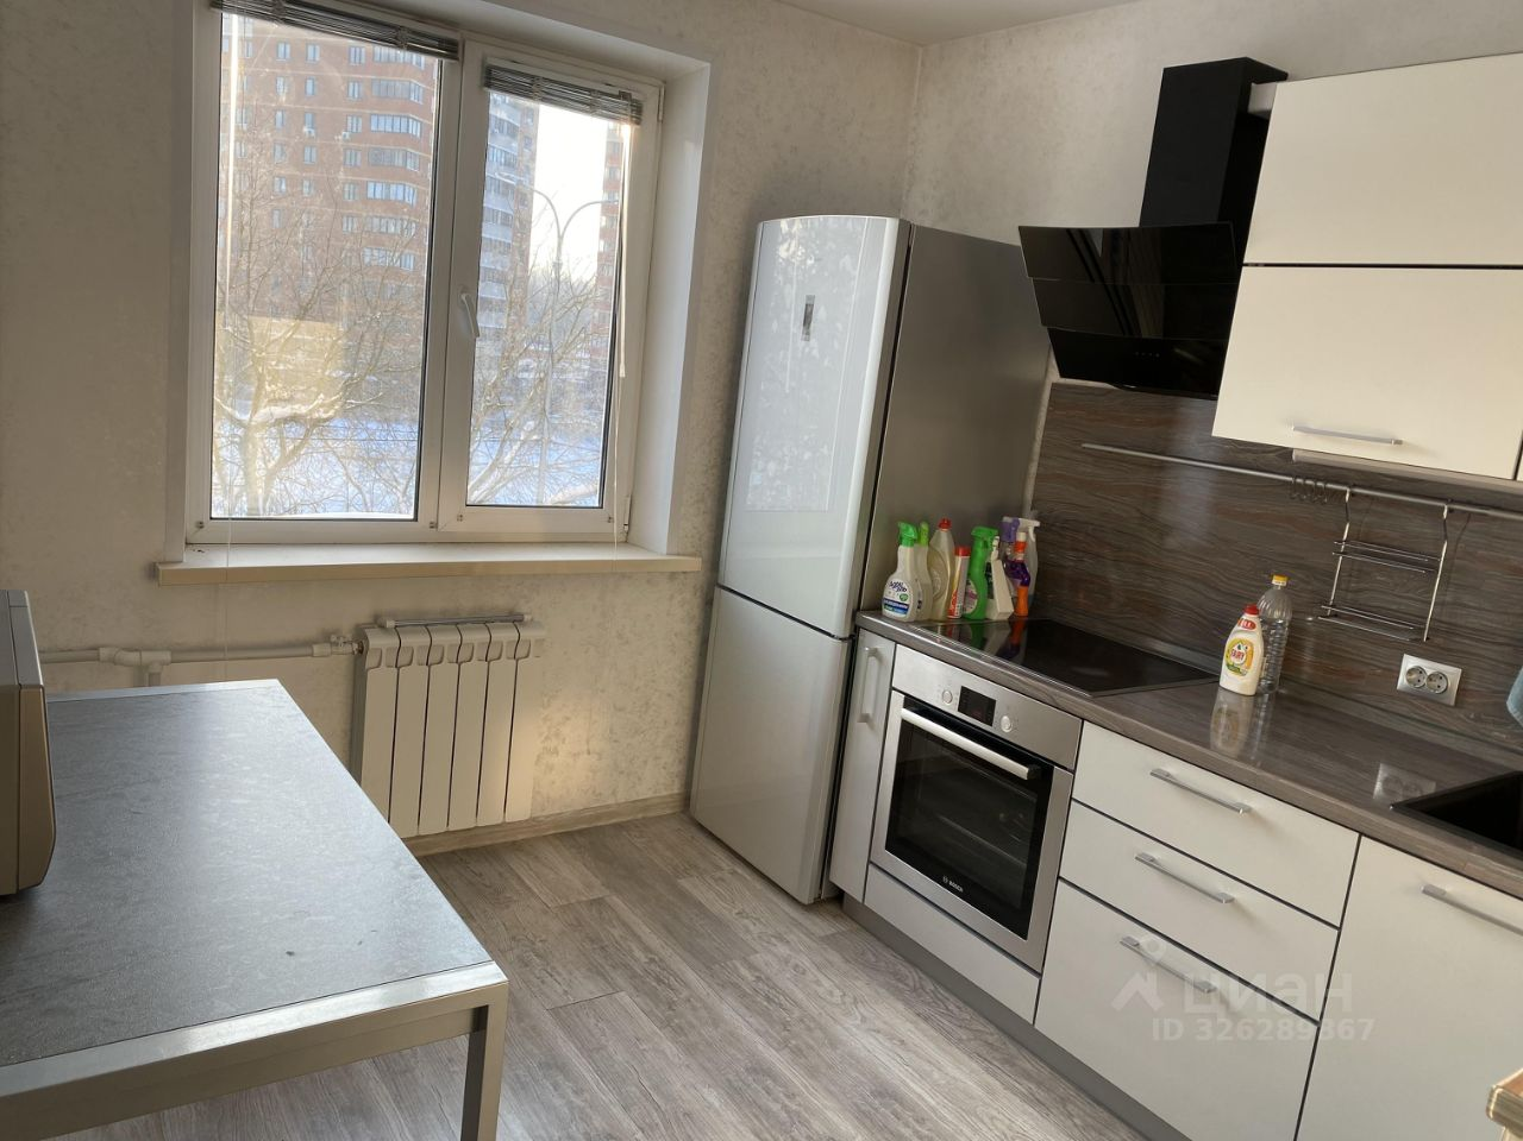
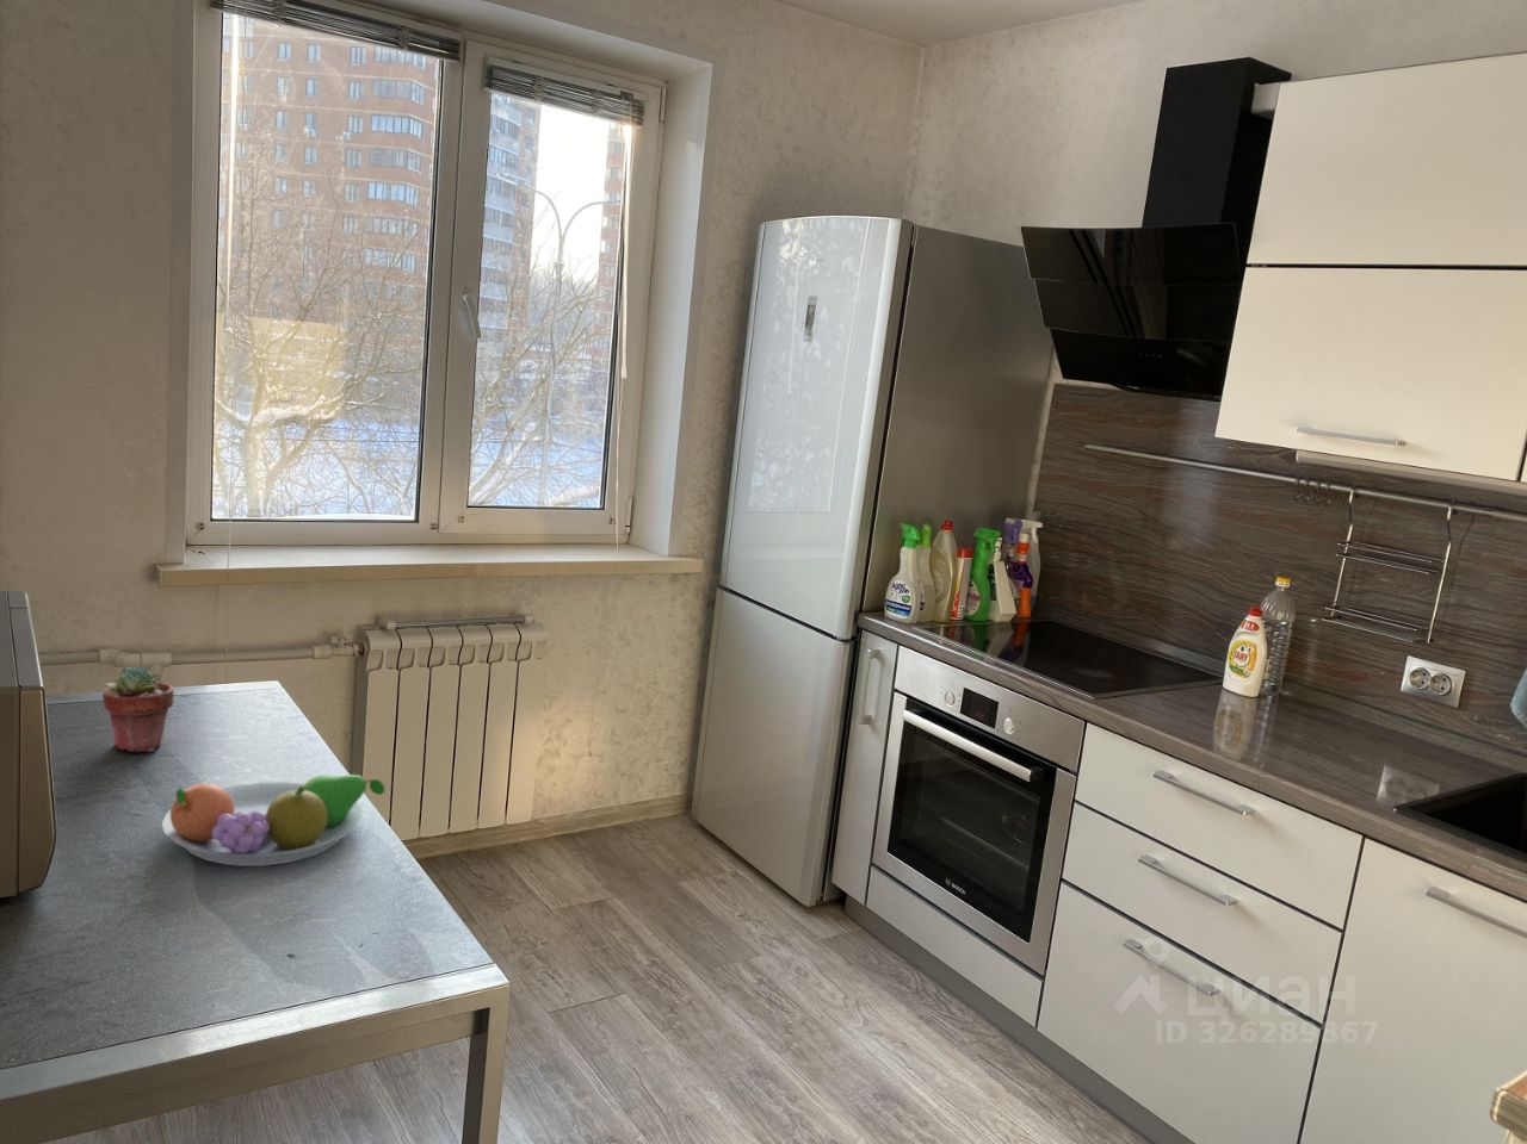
+ fruit bowl [161,774,385,868]
+ potted succulent [101,665,176,753]
